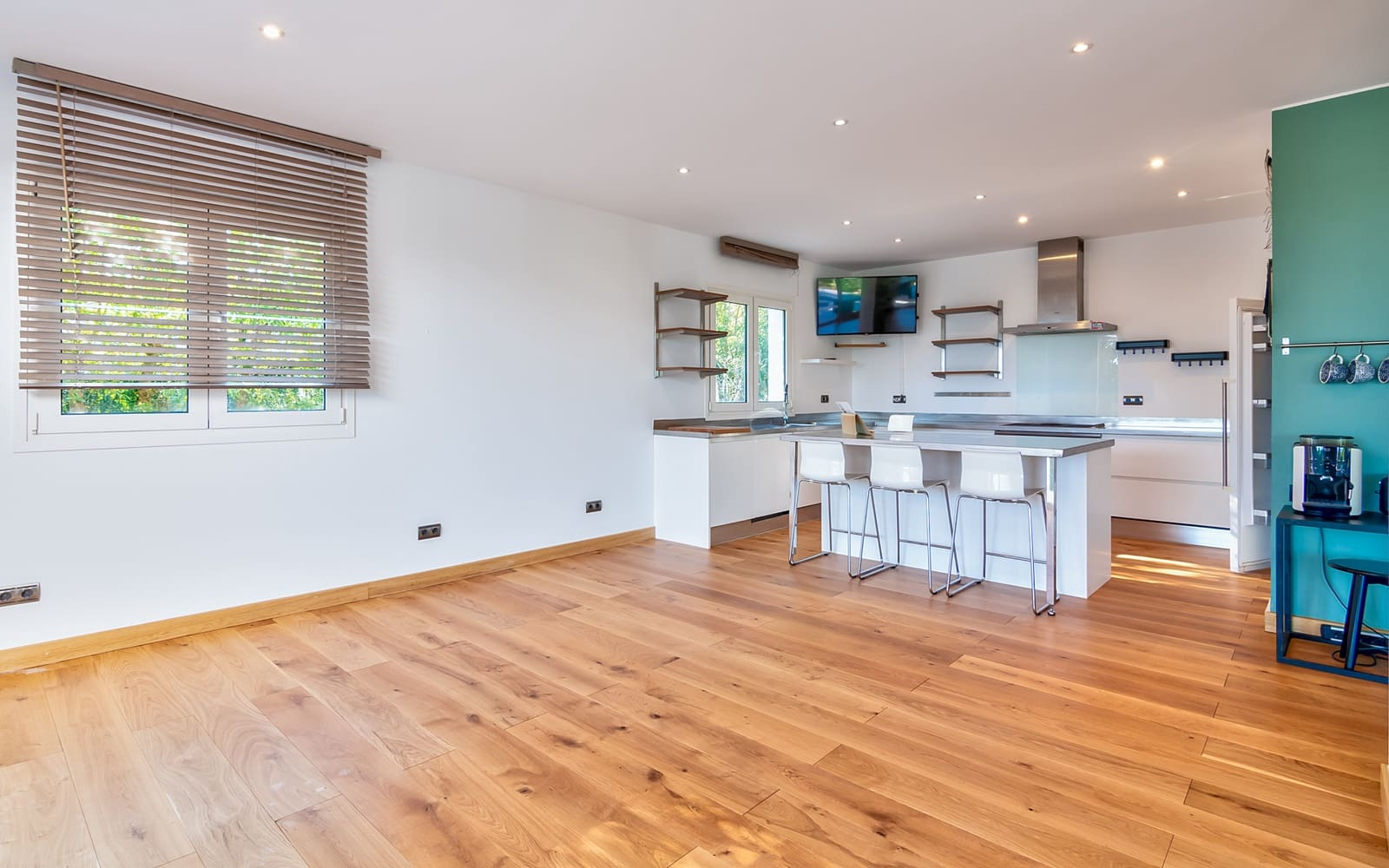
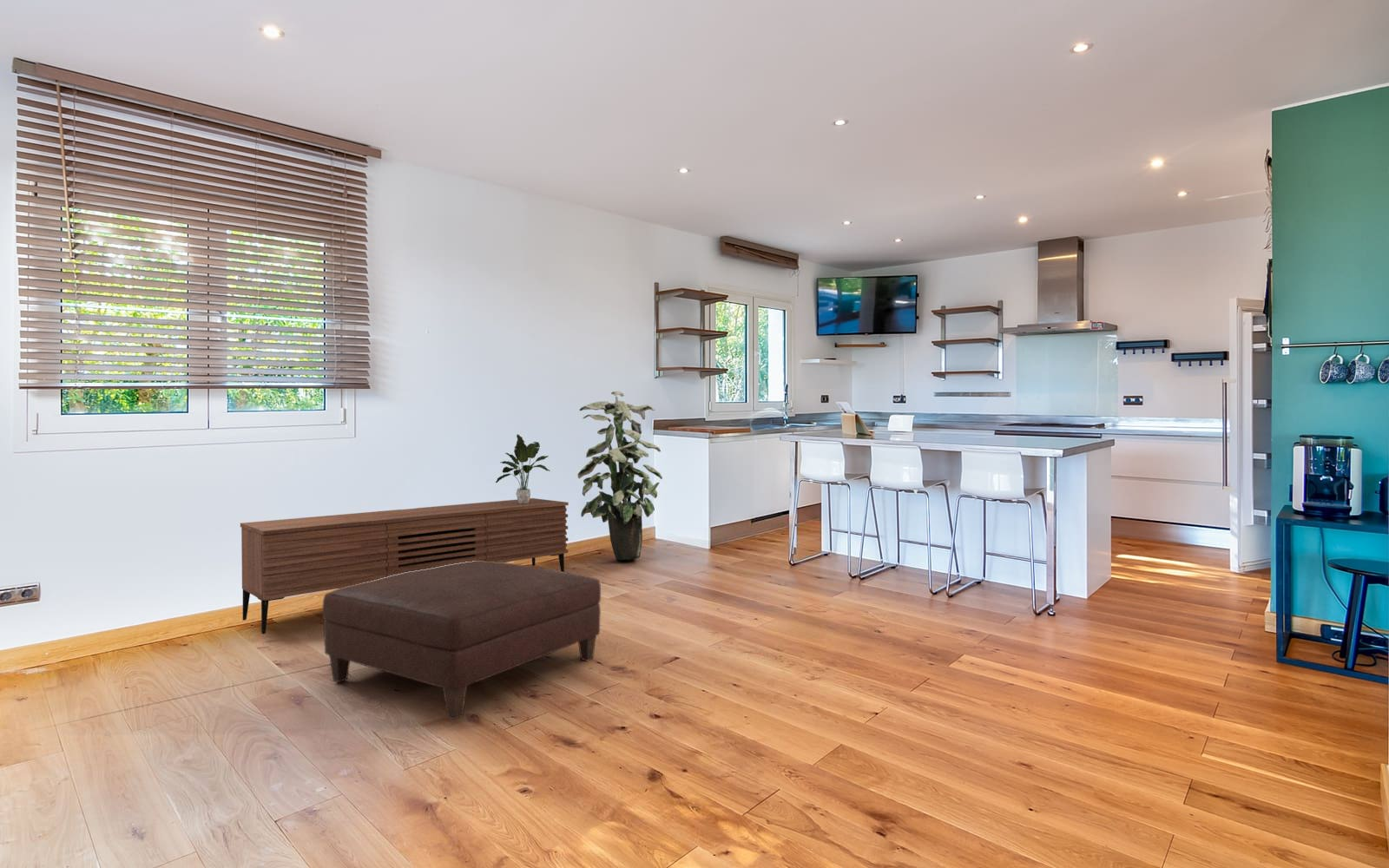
+ indoor plant [577,391,663,561]
+ potted plant [495,433,550,503]
+ sideboard [240,497,569,635]
+ ottoman [322,561,602,720]
